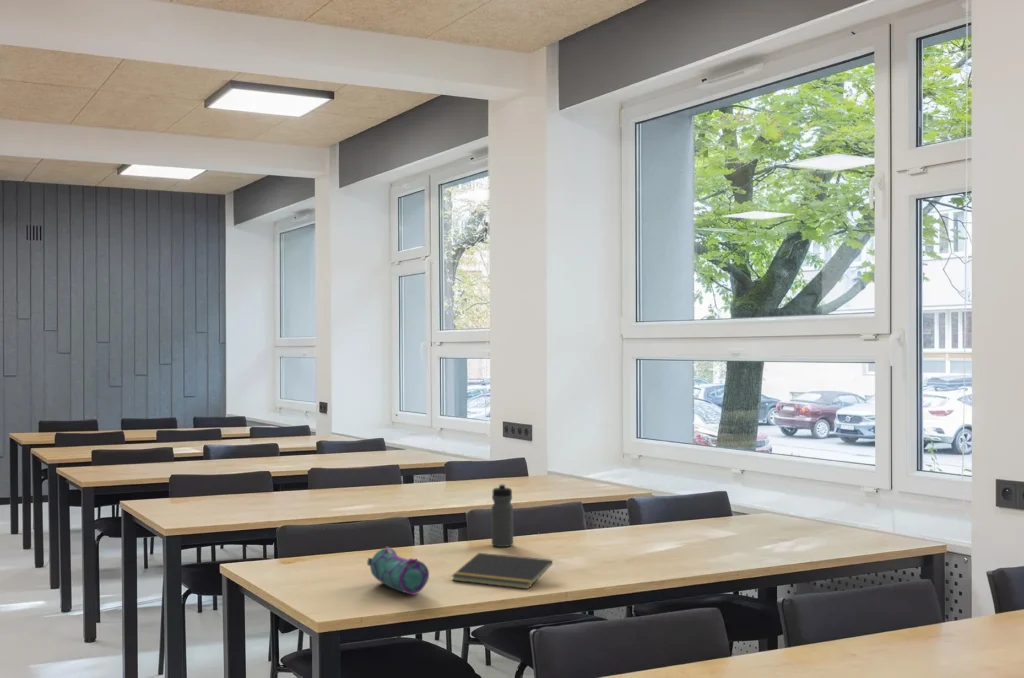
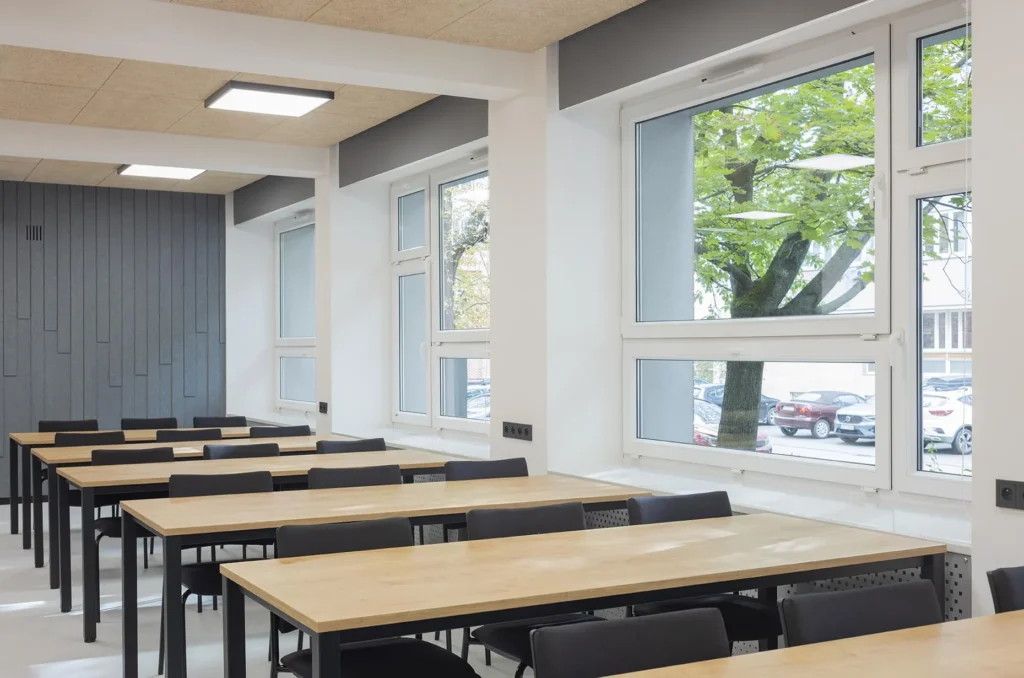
- water bottle [490,483,514,548]
- pencil case [366,546,430,596]
- notepad [451,552,553,590]
